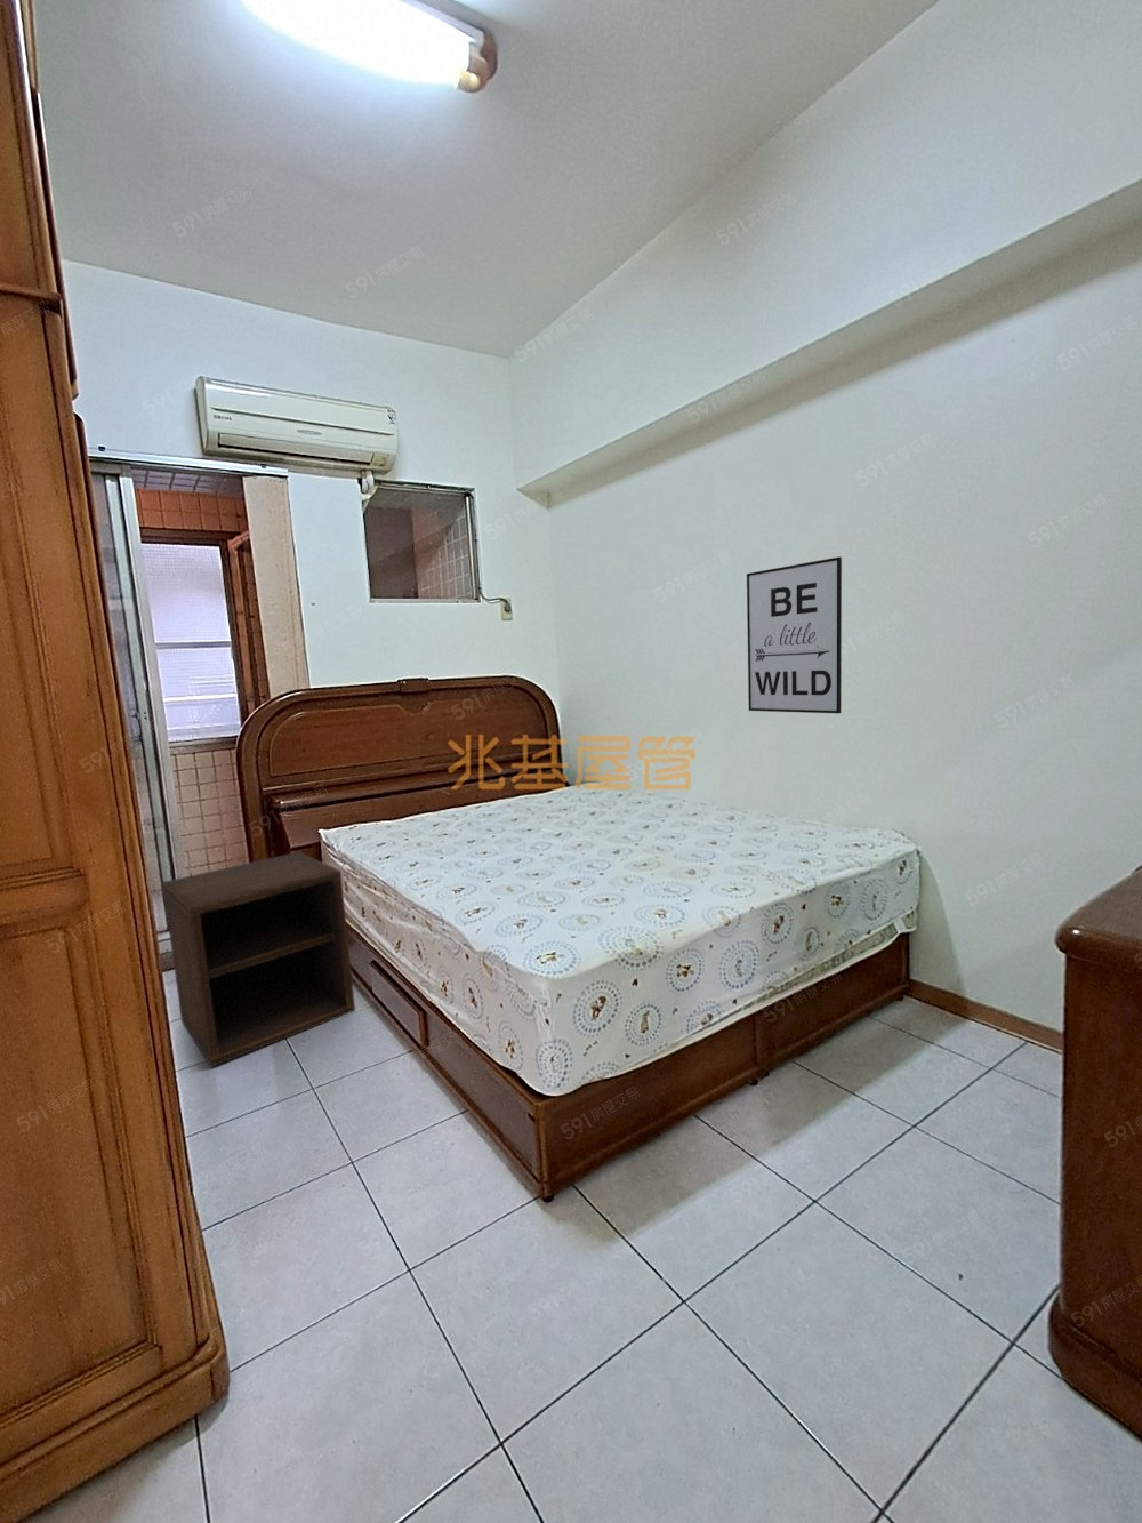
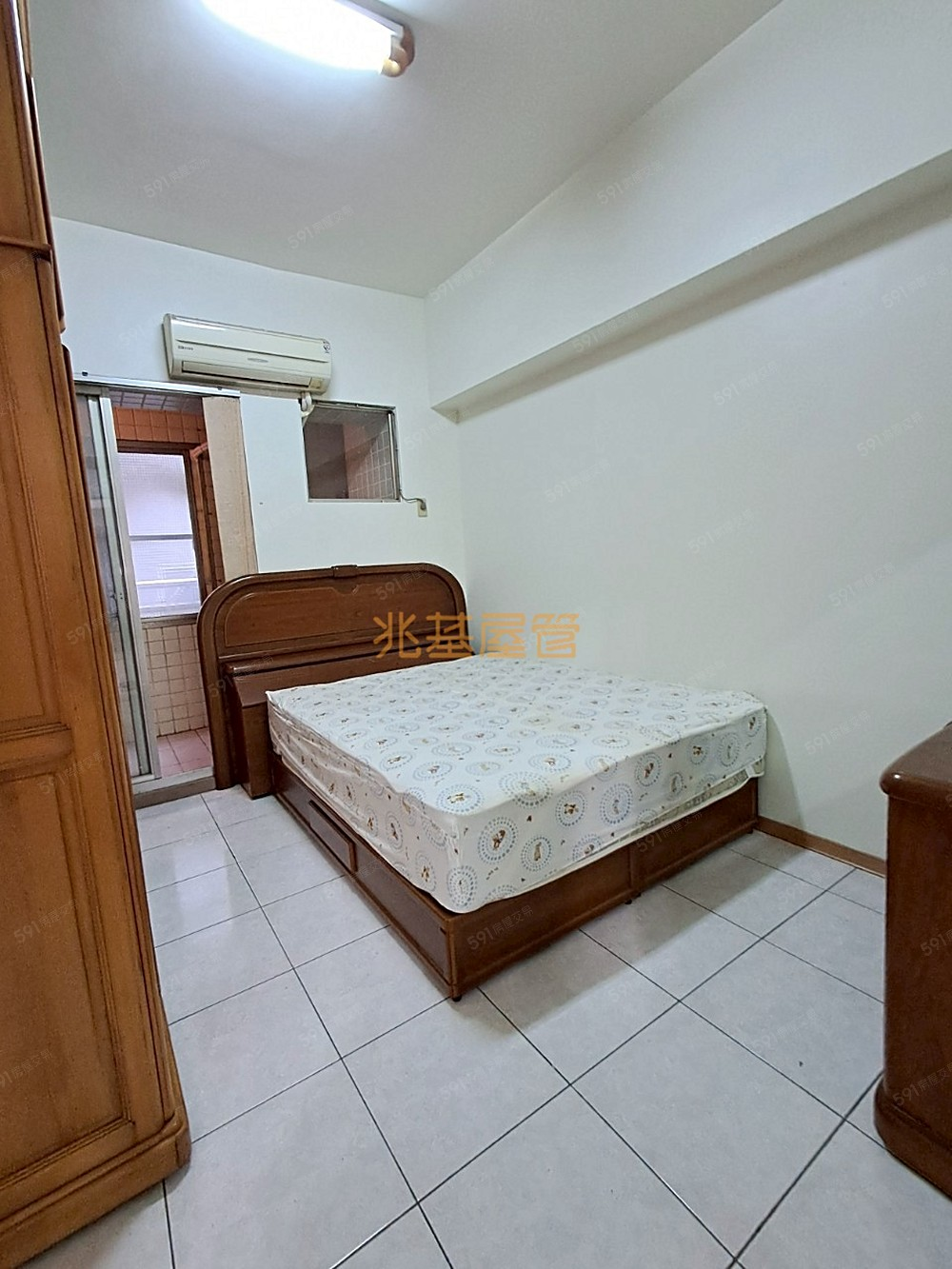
- wall art [746,556,843,714]
- nightstand [161,851,356,1068]
